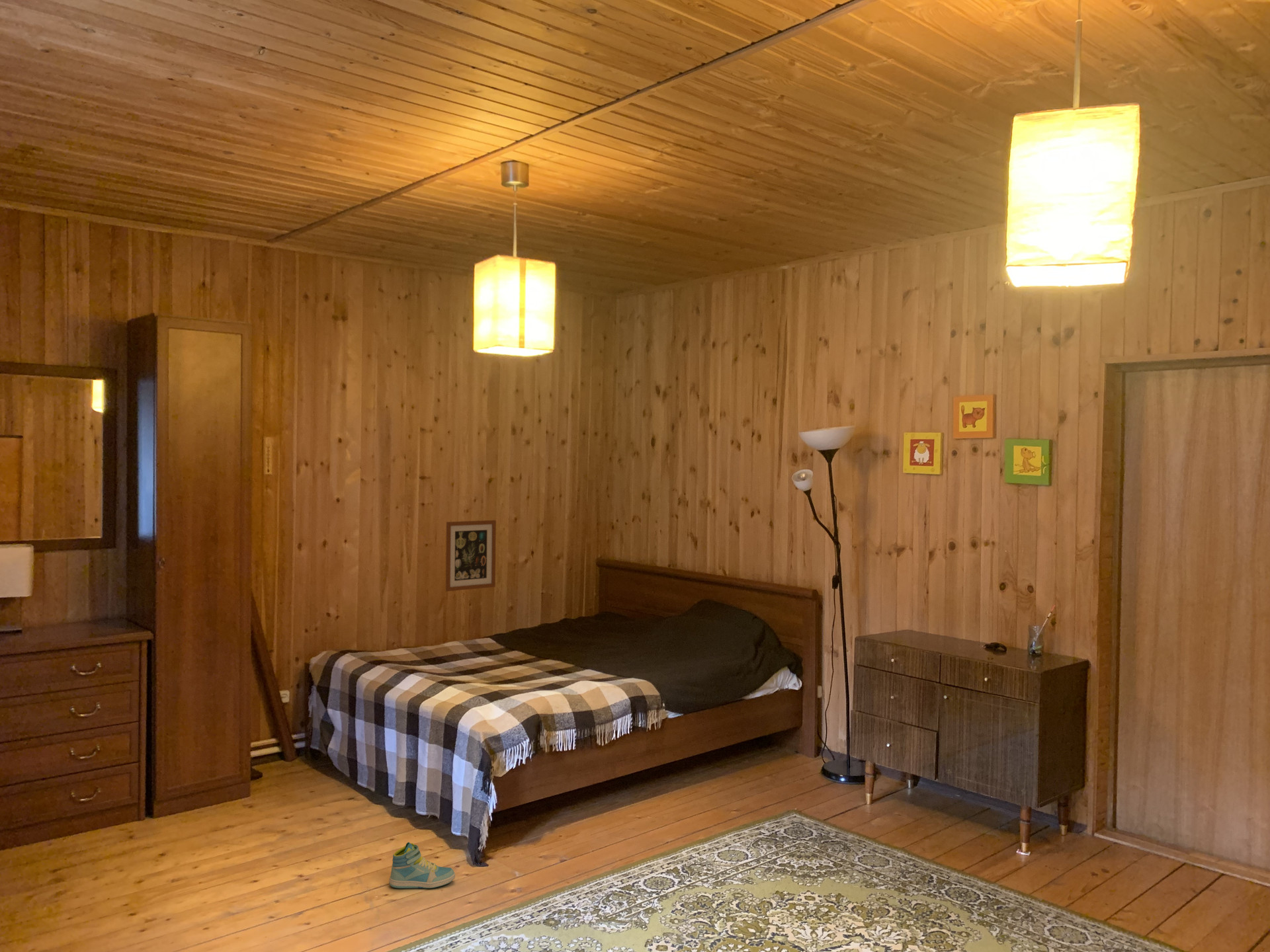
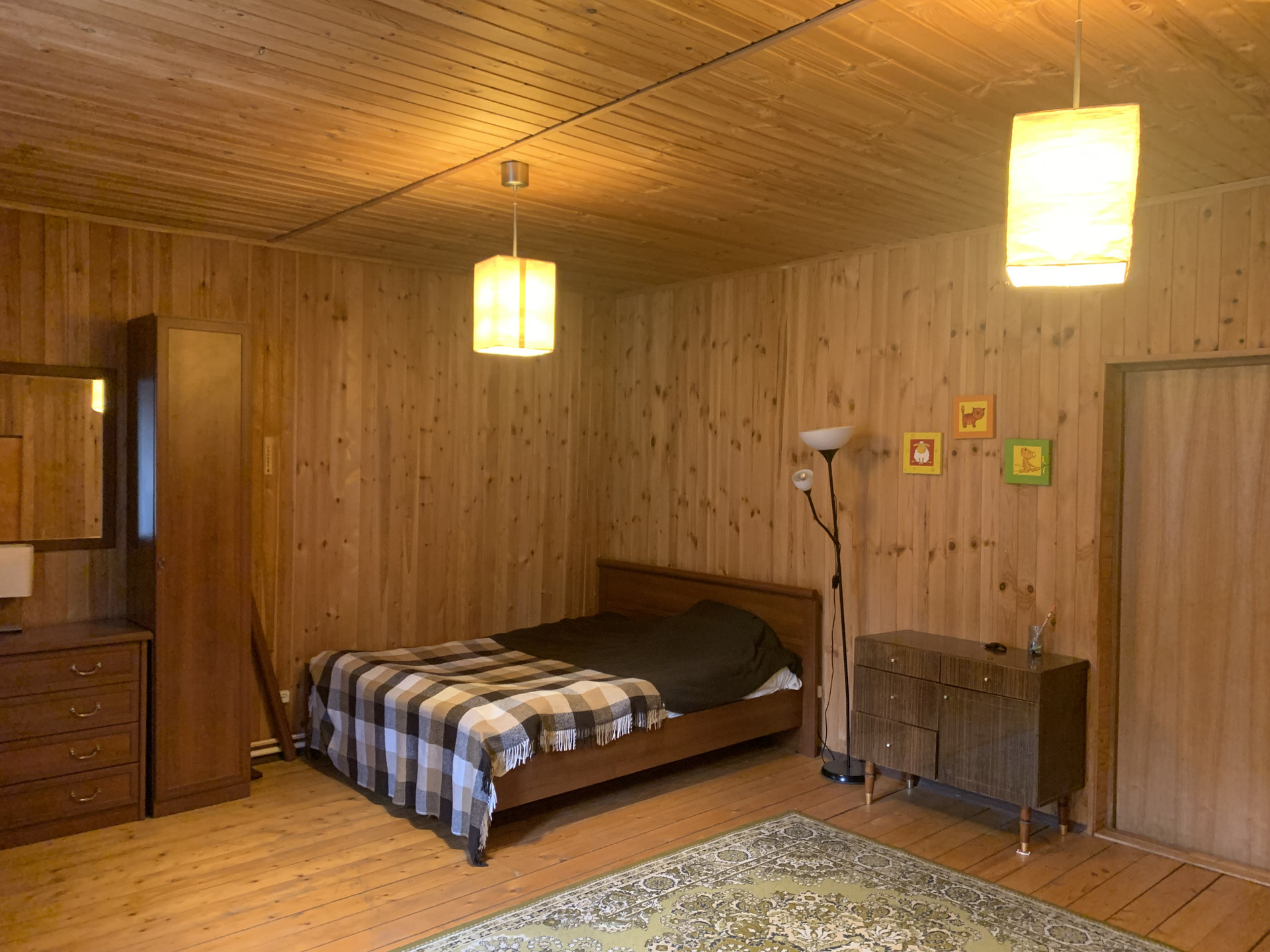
- sneaker [388,842,456,889]
- wall art [445,520,497,592]
